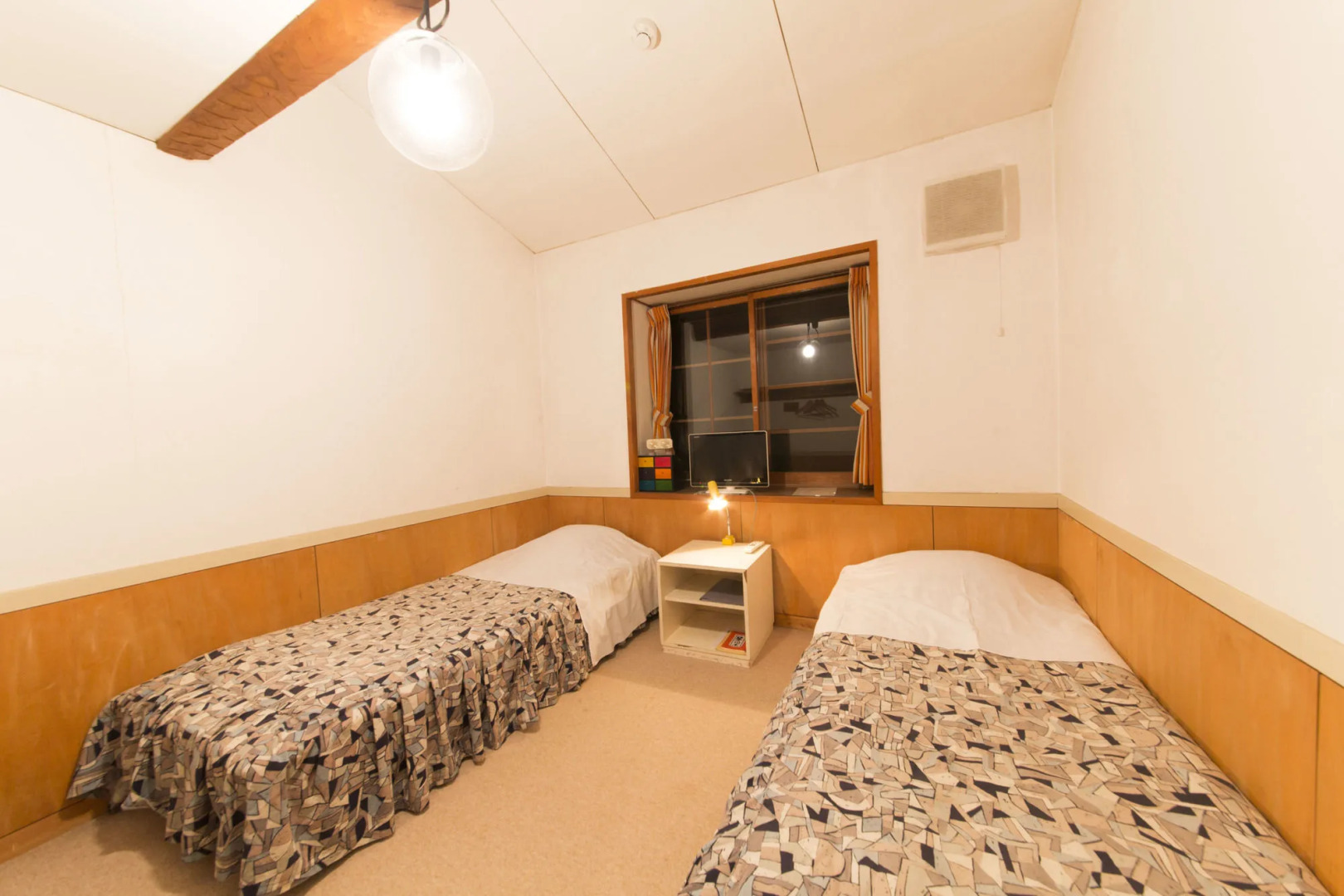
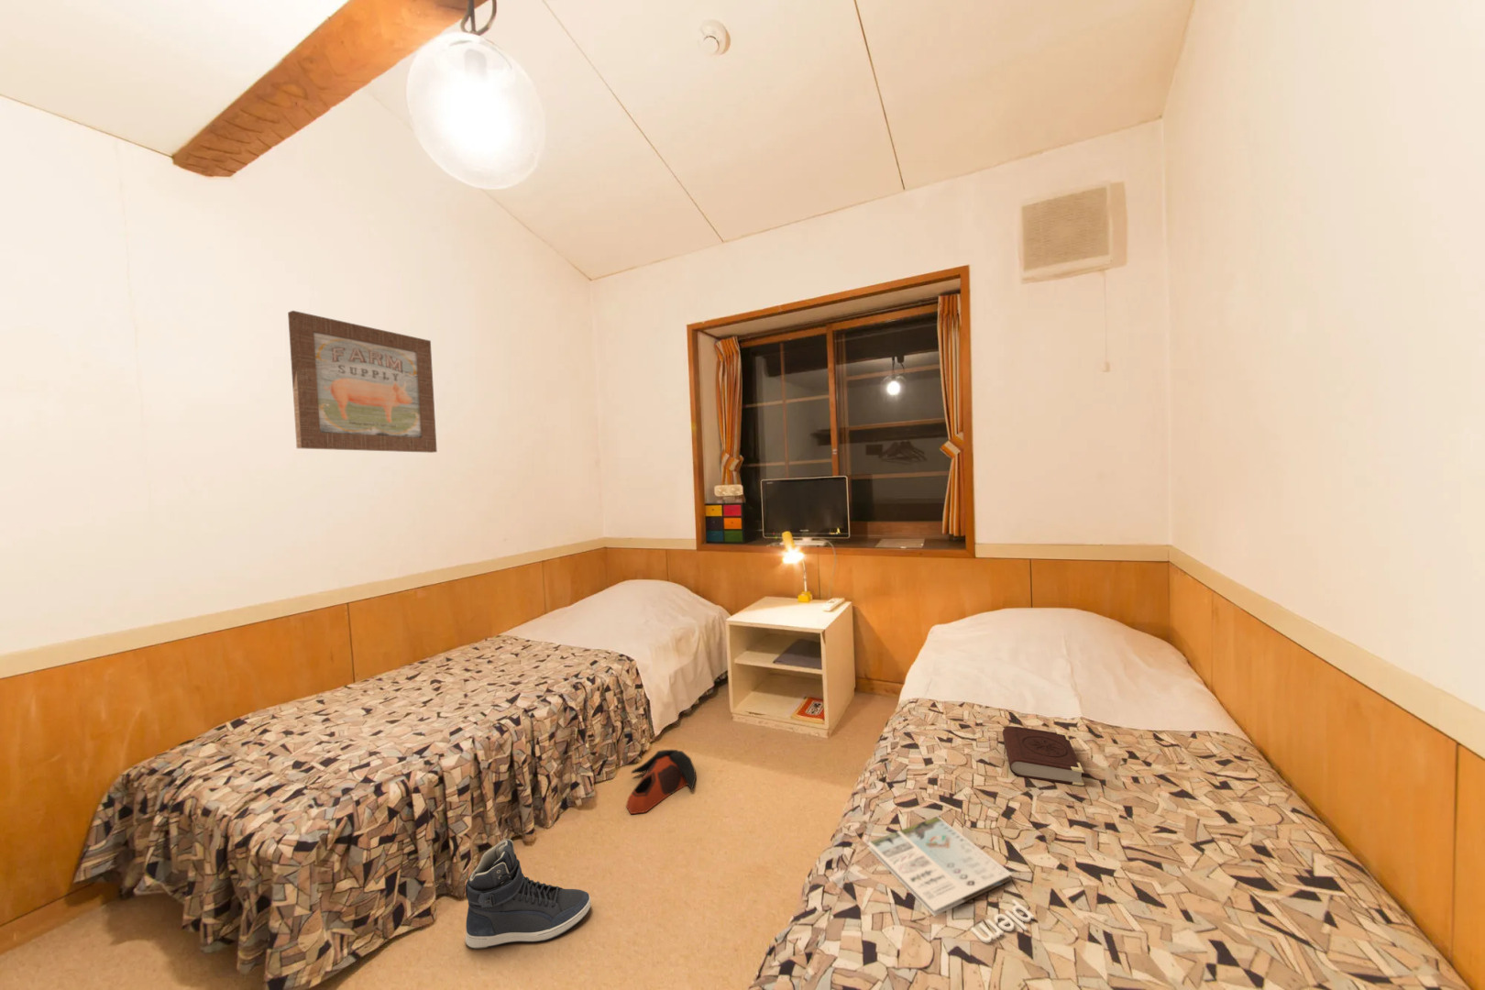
+ magazine [866,815,1035,944]
+ wall art [287,309,439,454]
+ sneaker [465,839,592,949]
+ book [1002,725,1085,787]
+ bag [625,749,697,815]
